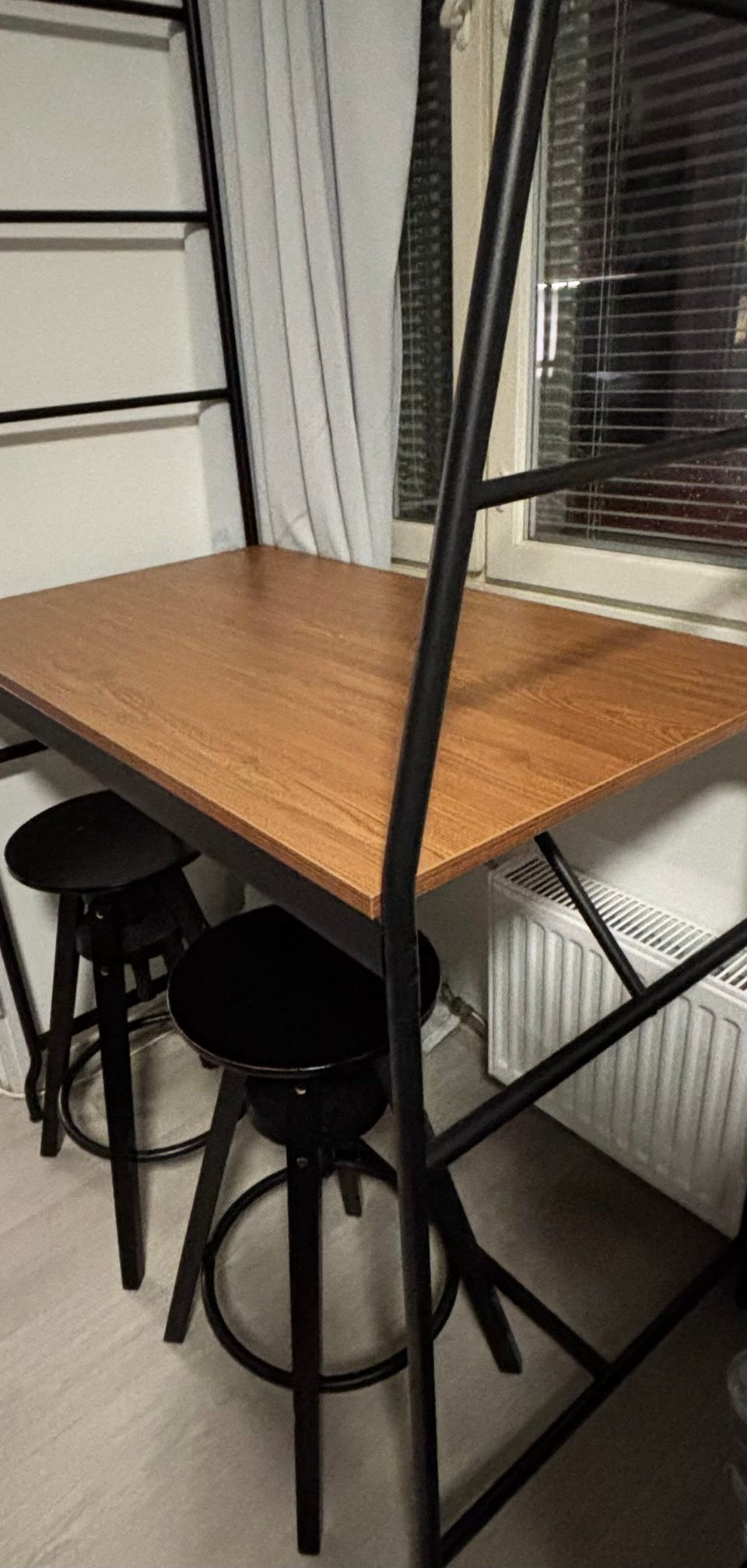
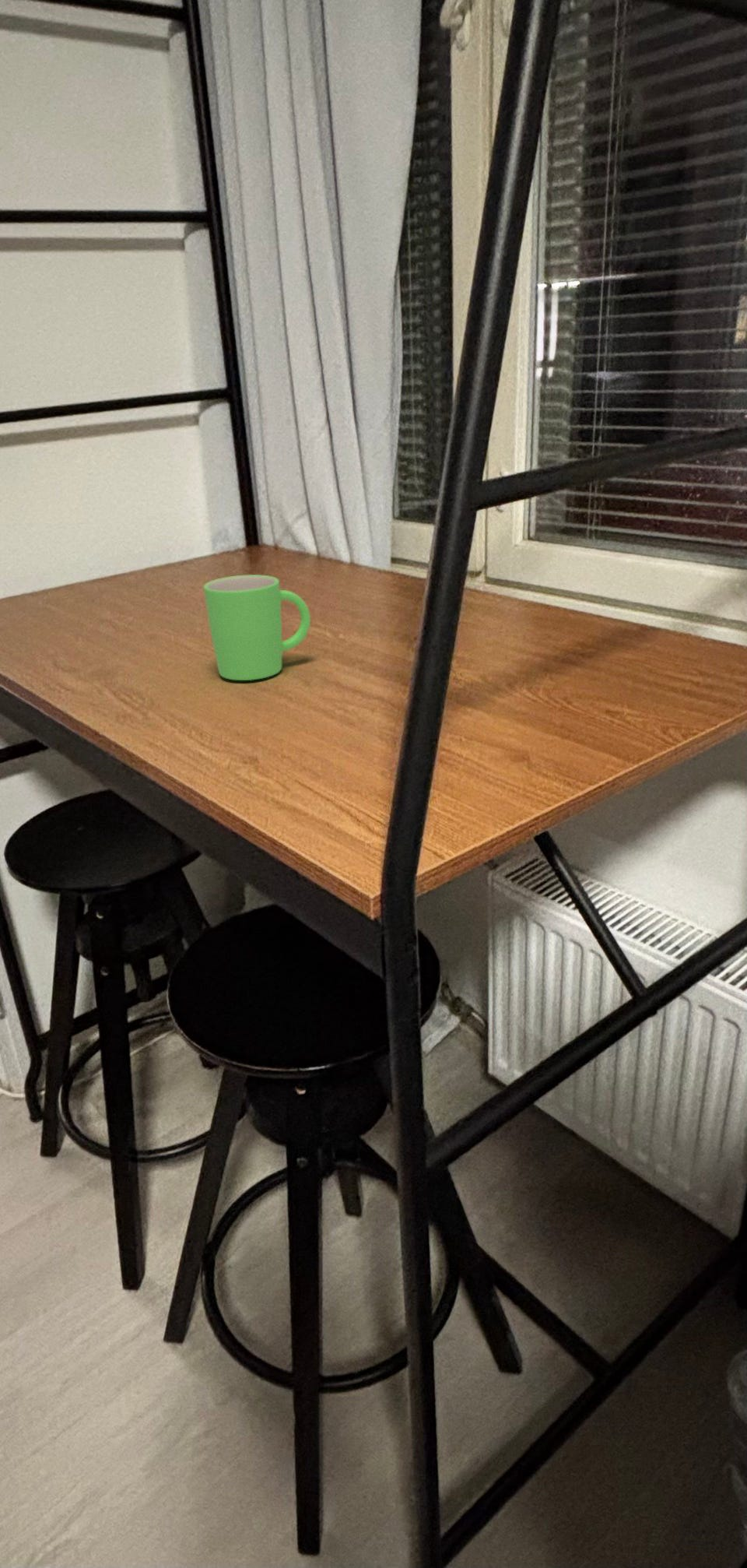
+ mug [203,574,311,681]
